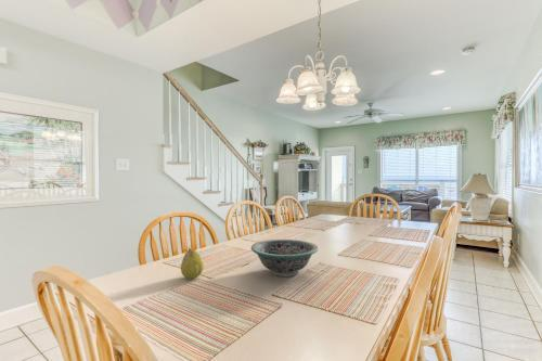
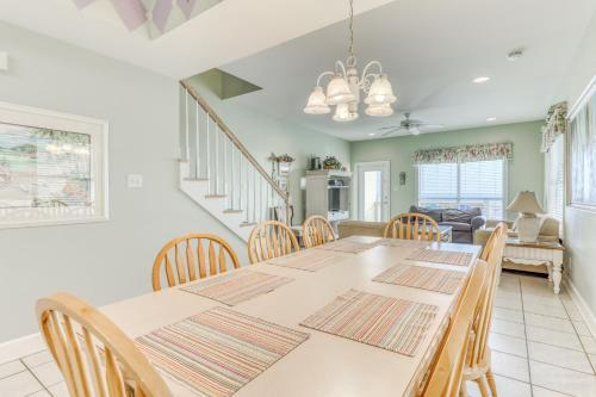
- decorative bowl [250,238,319,278]
- fruit [180,246,205,280]
